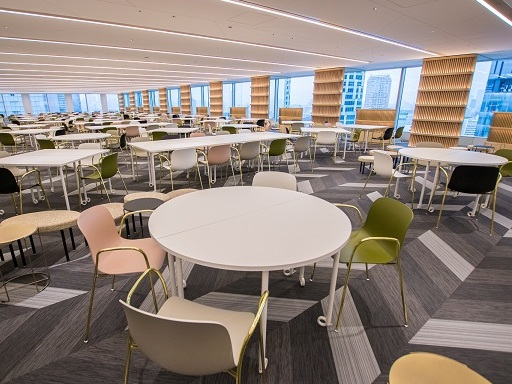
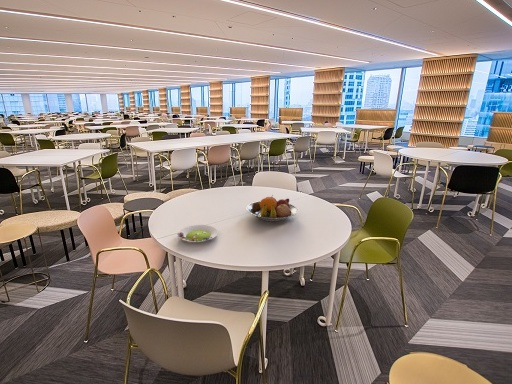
+ salad plate [177,224,219,243]
+ fruit bowl [246,194,298,222]
